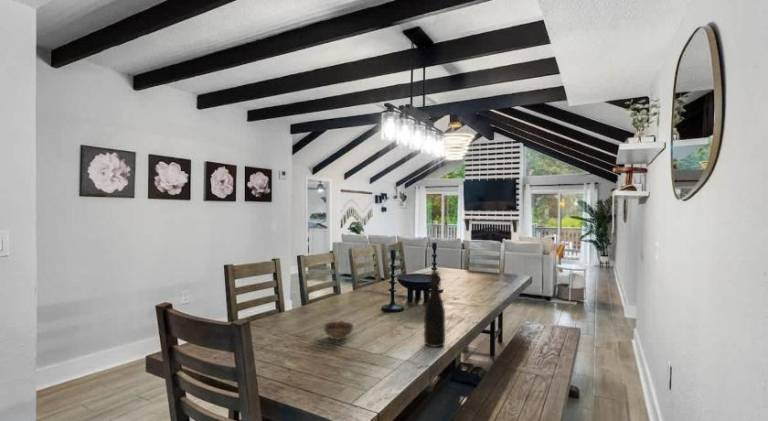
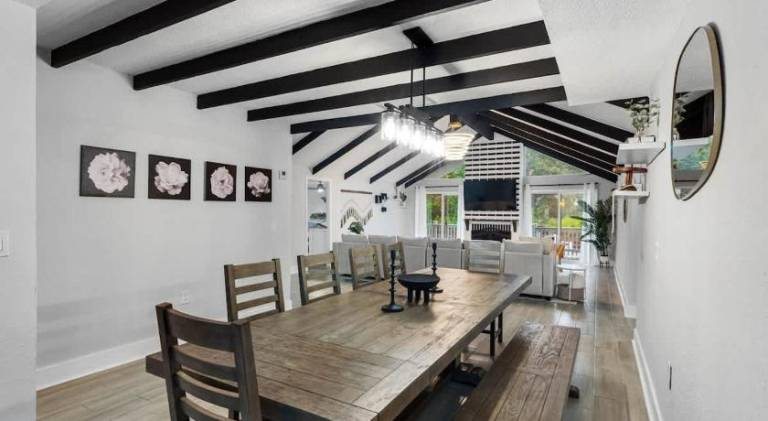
- bowl [322,319,355,341]
- bottle [423,270,446,348]
